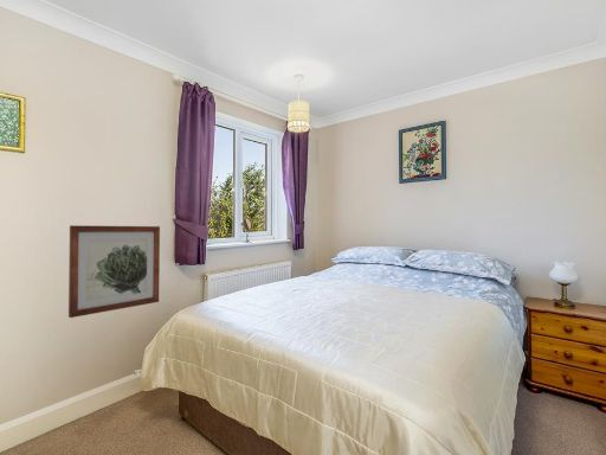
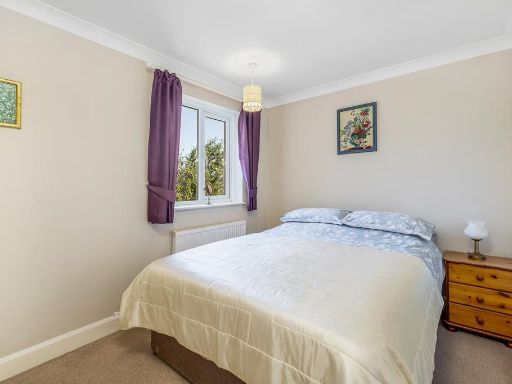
- wall art [67,224,161,319]
